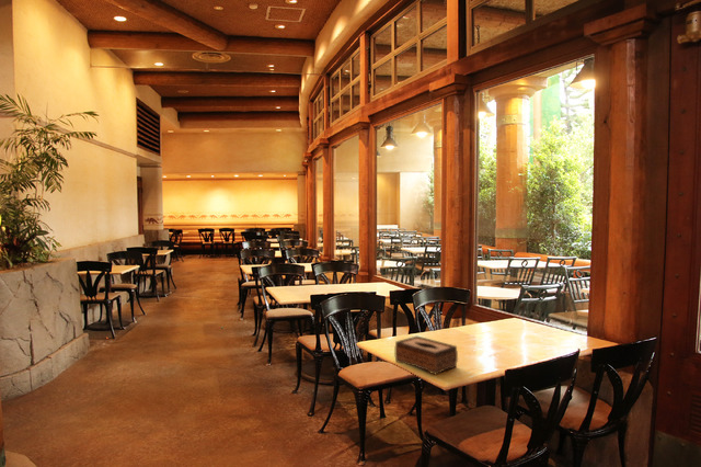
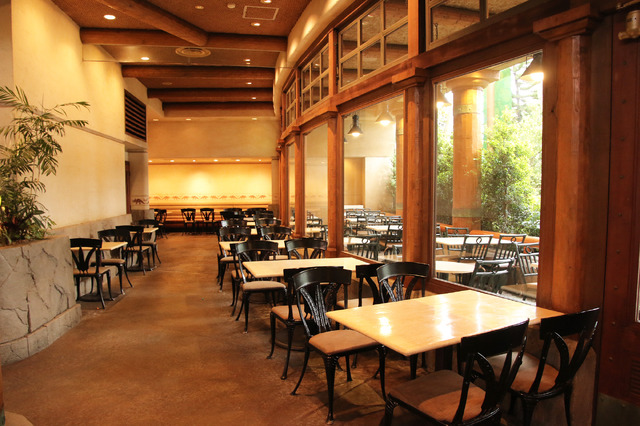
- tissue box [394,334,459,376]
